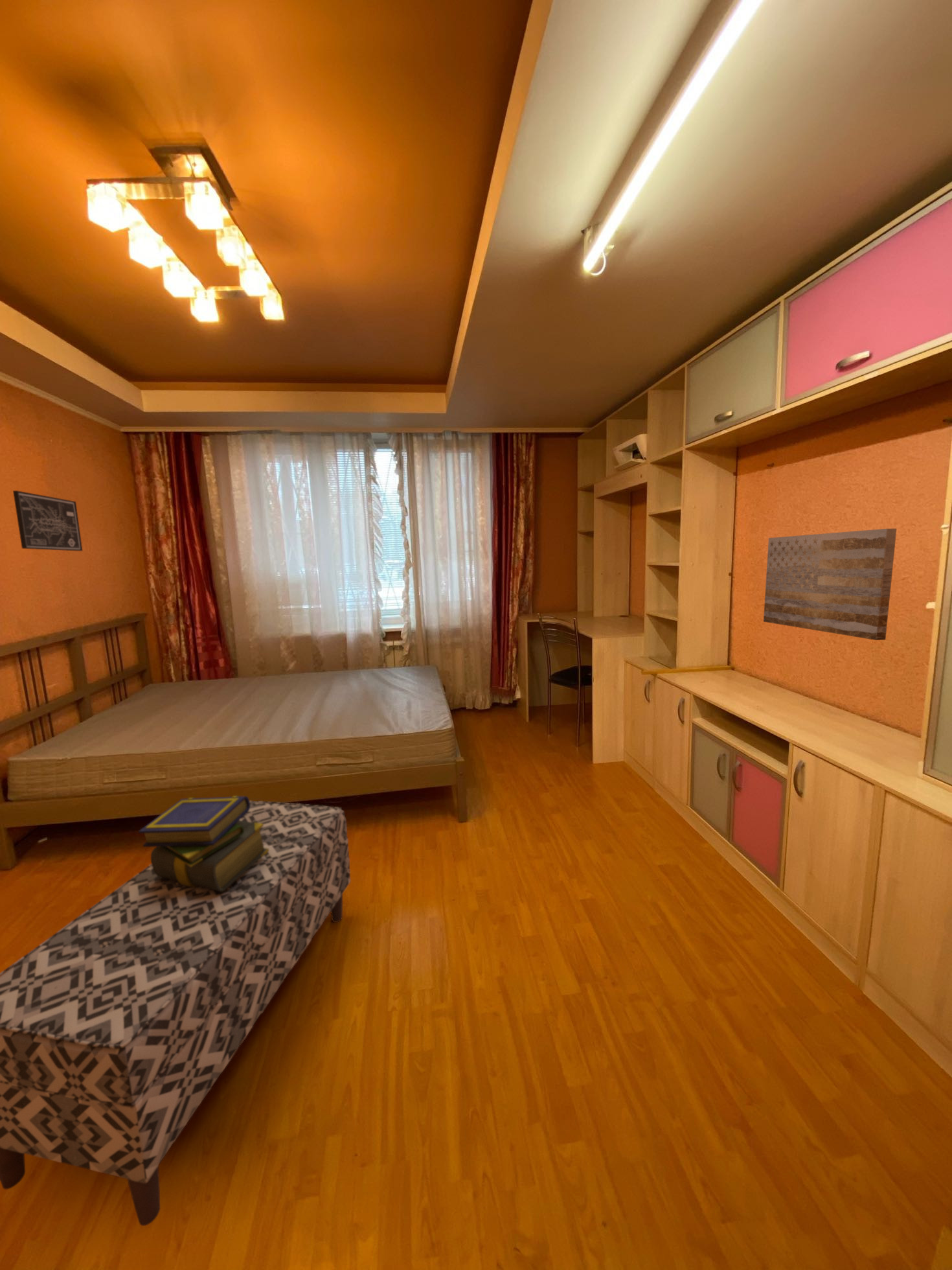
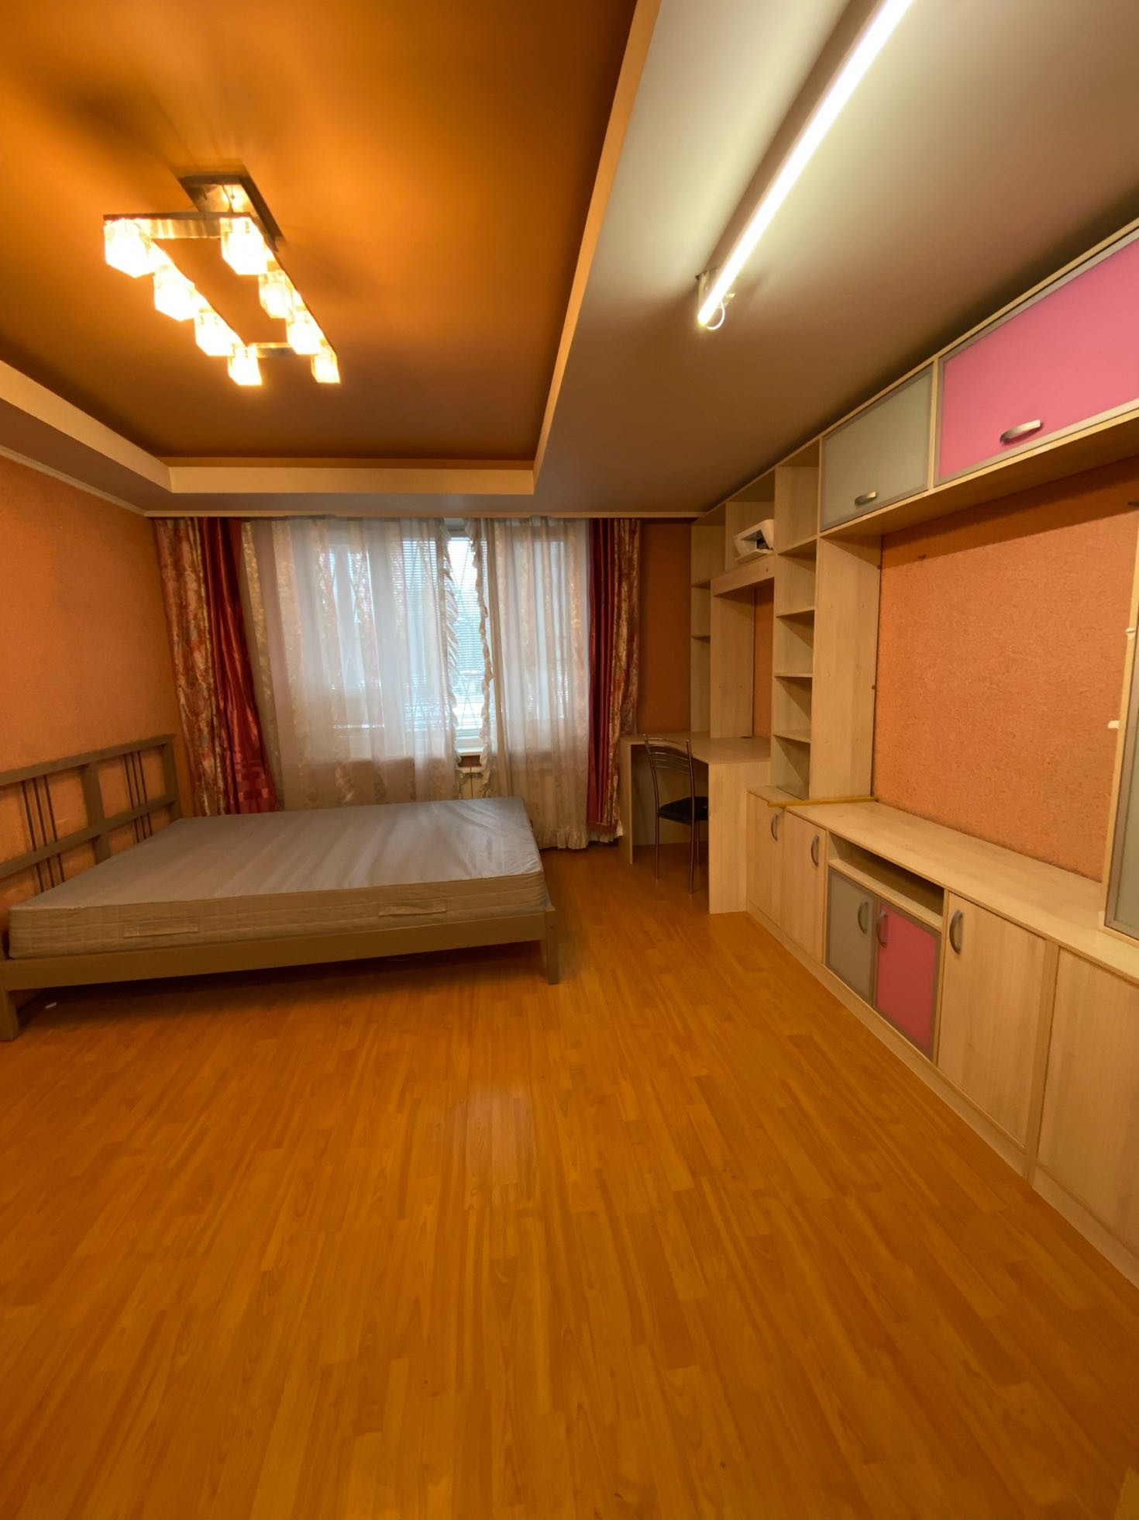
- wall art [763,528,897,641]
- wall art [12,490,83,551]
- bench [0,800,351,1227]
- stack of books [138,795,269,892]
